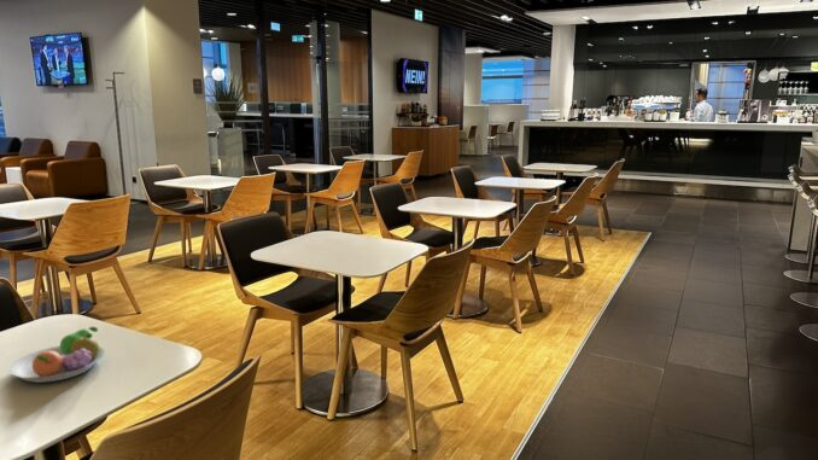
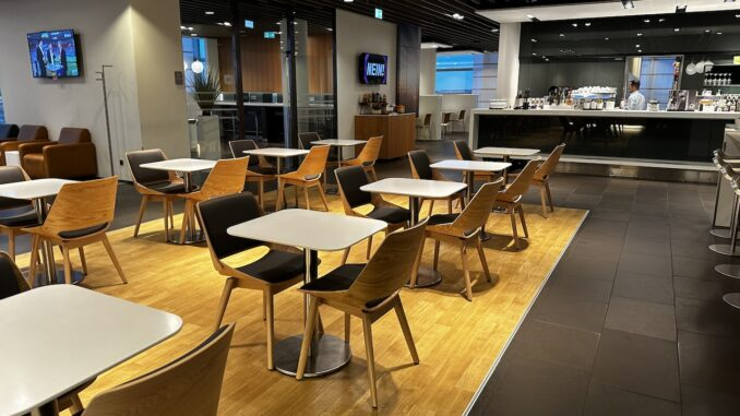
- fruit bowl [7,326,106,384]
